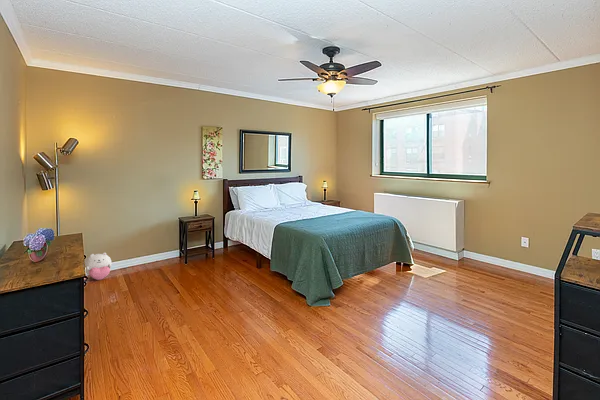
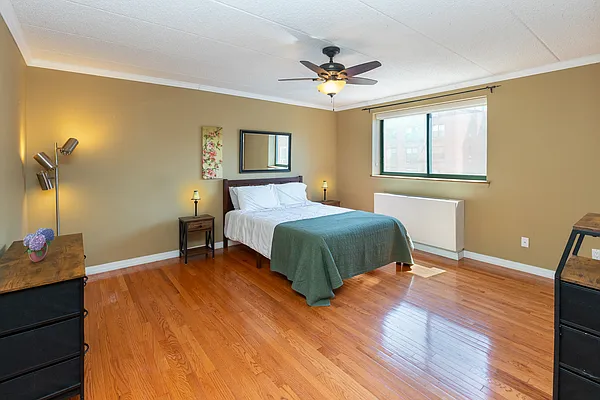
- plush toy [84,252,113,281]
